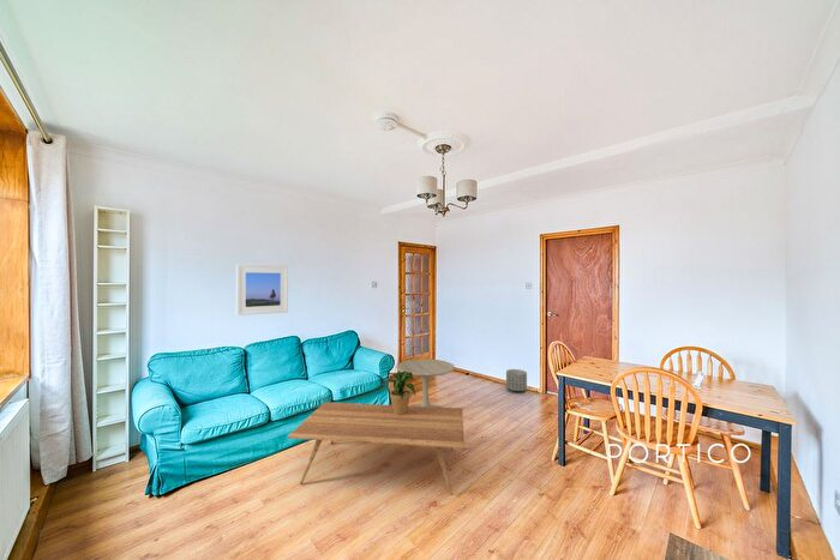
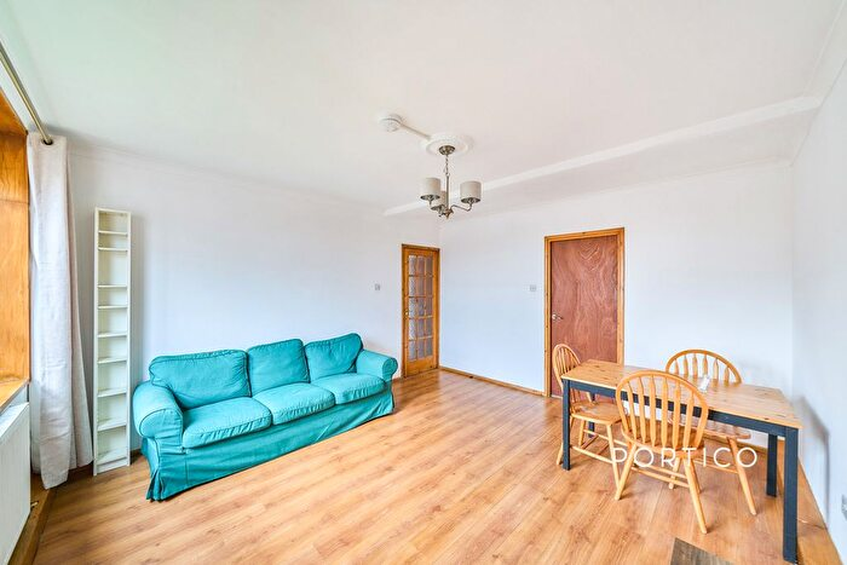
- side table [395,357,456,408]
- potted plant [382,372,418,415]
- coffee table [287,401,466,496]
- planter [505,368,528,393]
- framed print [235,263,289,317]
